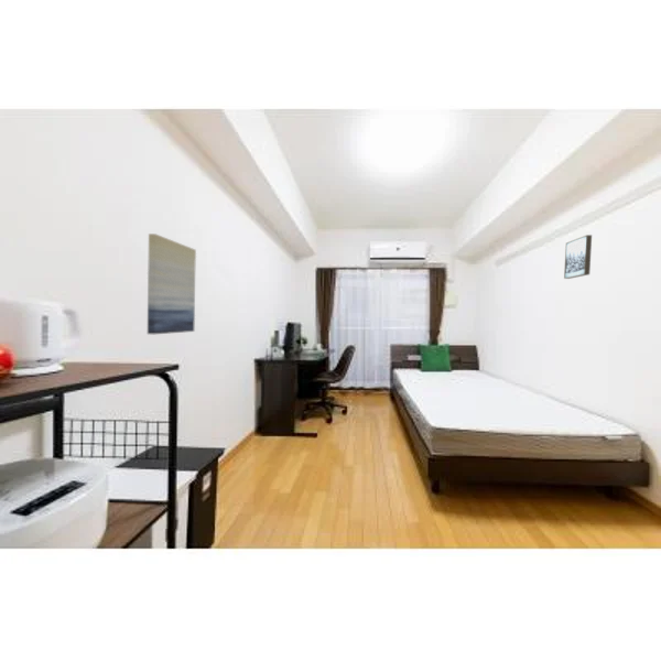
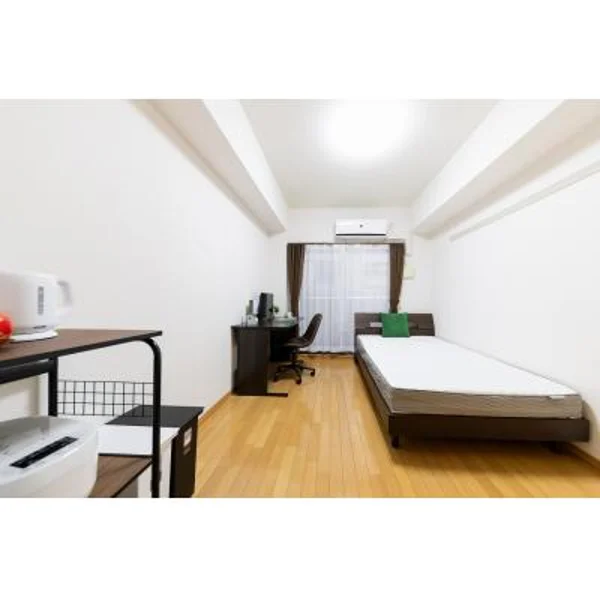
- wall art [563,234,593,280]
- wall art [147,232,197,335]
